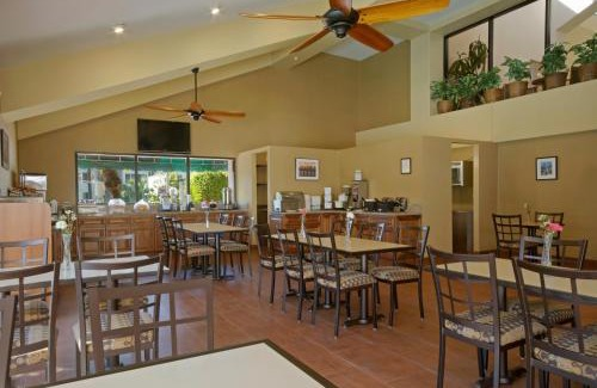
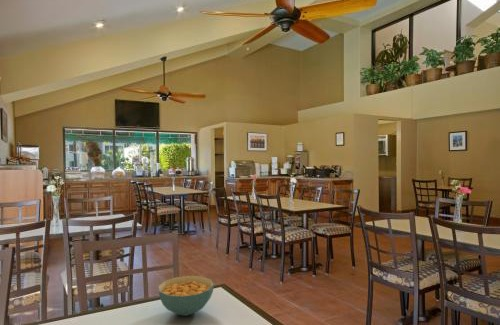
+ cereal bowl [157,275,215,317]
